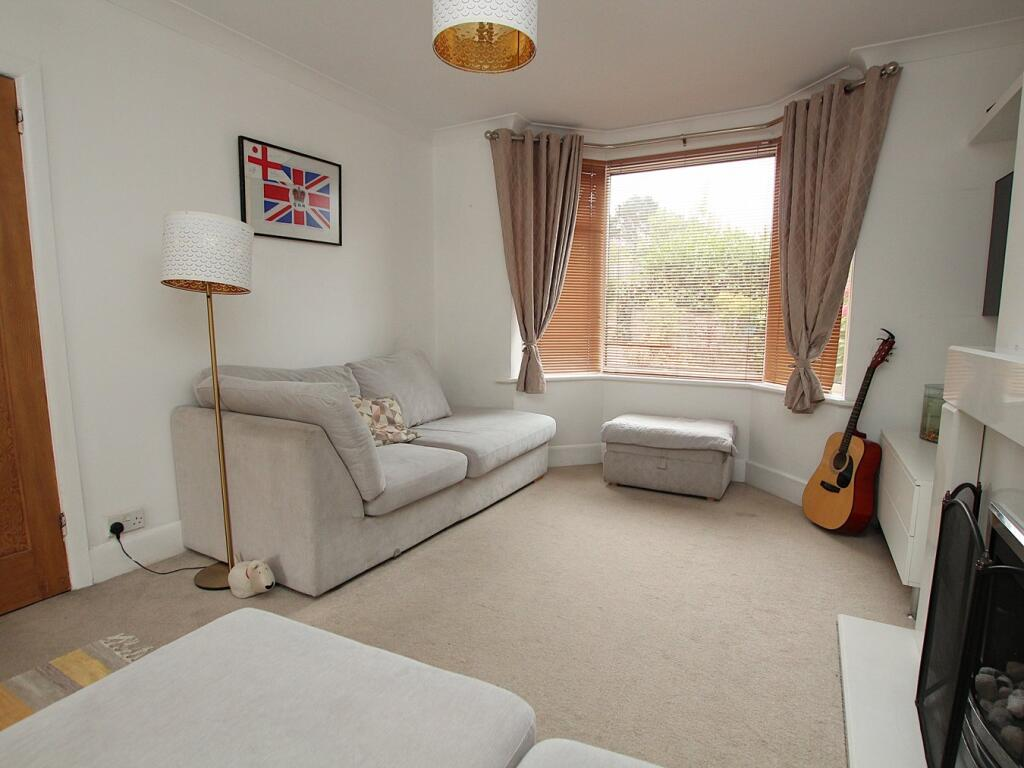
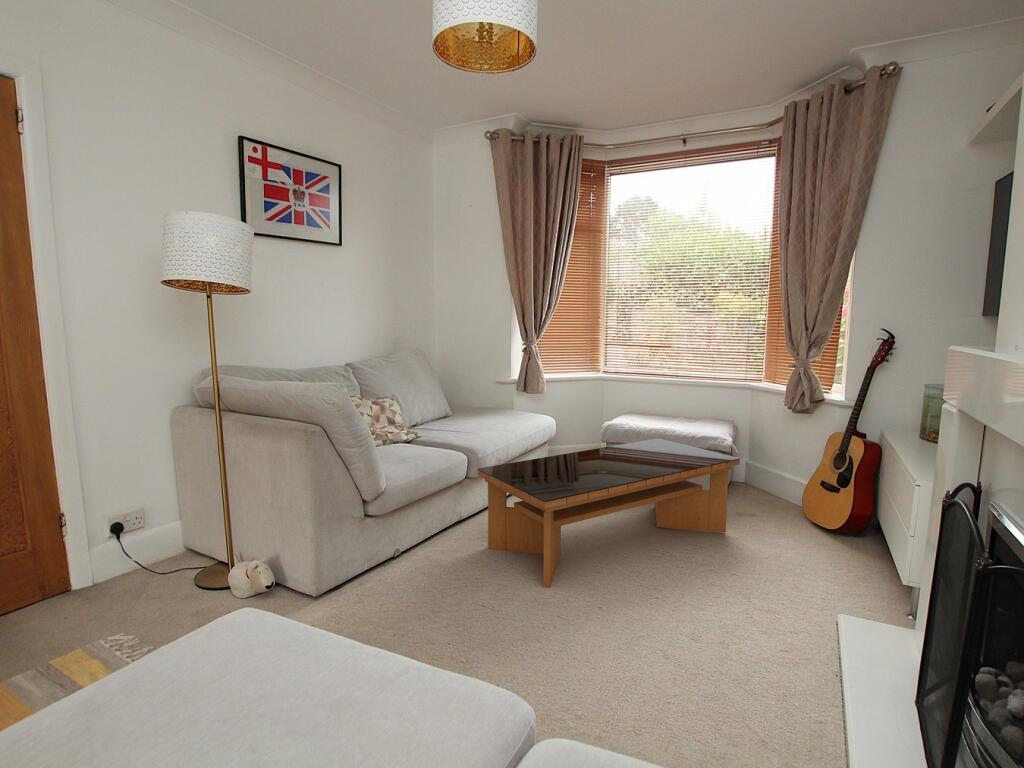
+ coffee table [477,437,741,589]
